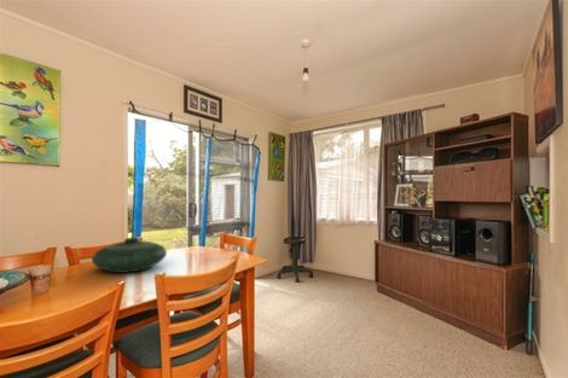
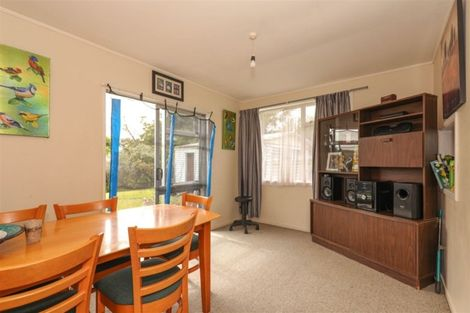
- decorative bowl [91,237,168,274]
